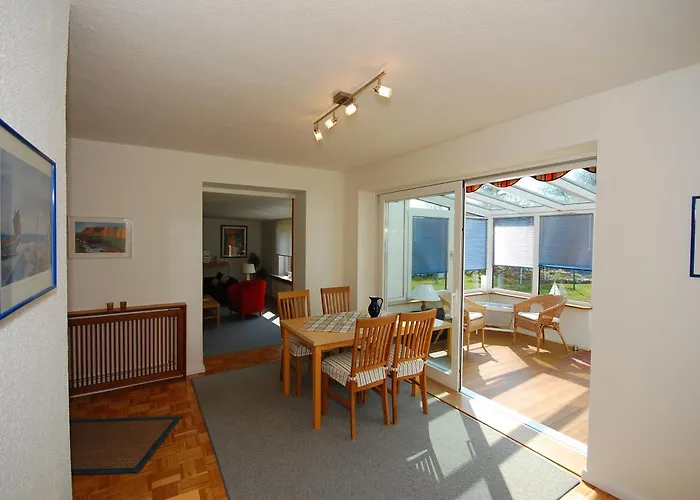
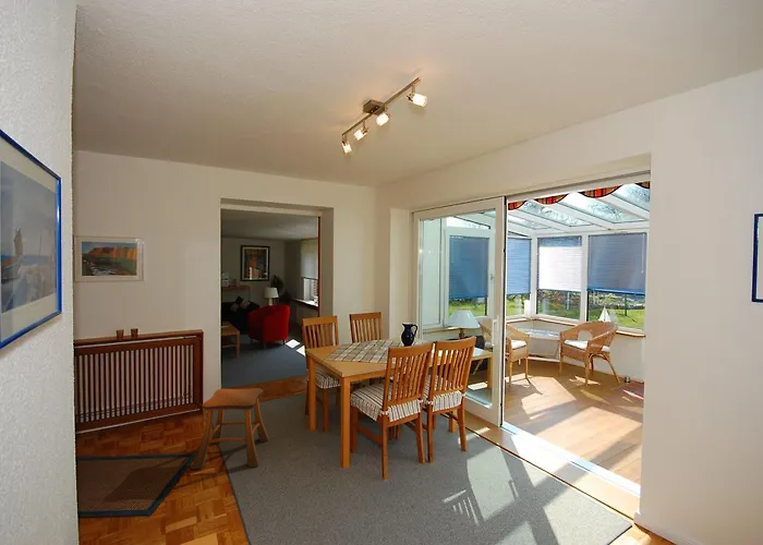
+ stool [191,387,270,470]
